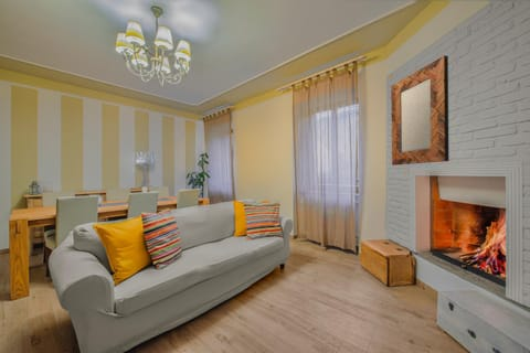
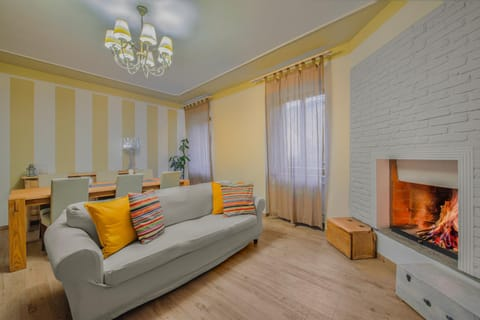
- home mirror [390,54,449,167]
